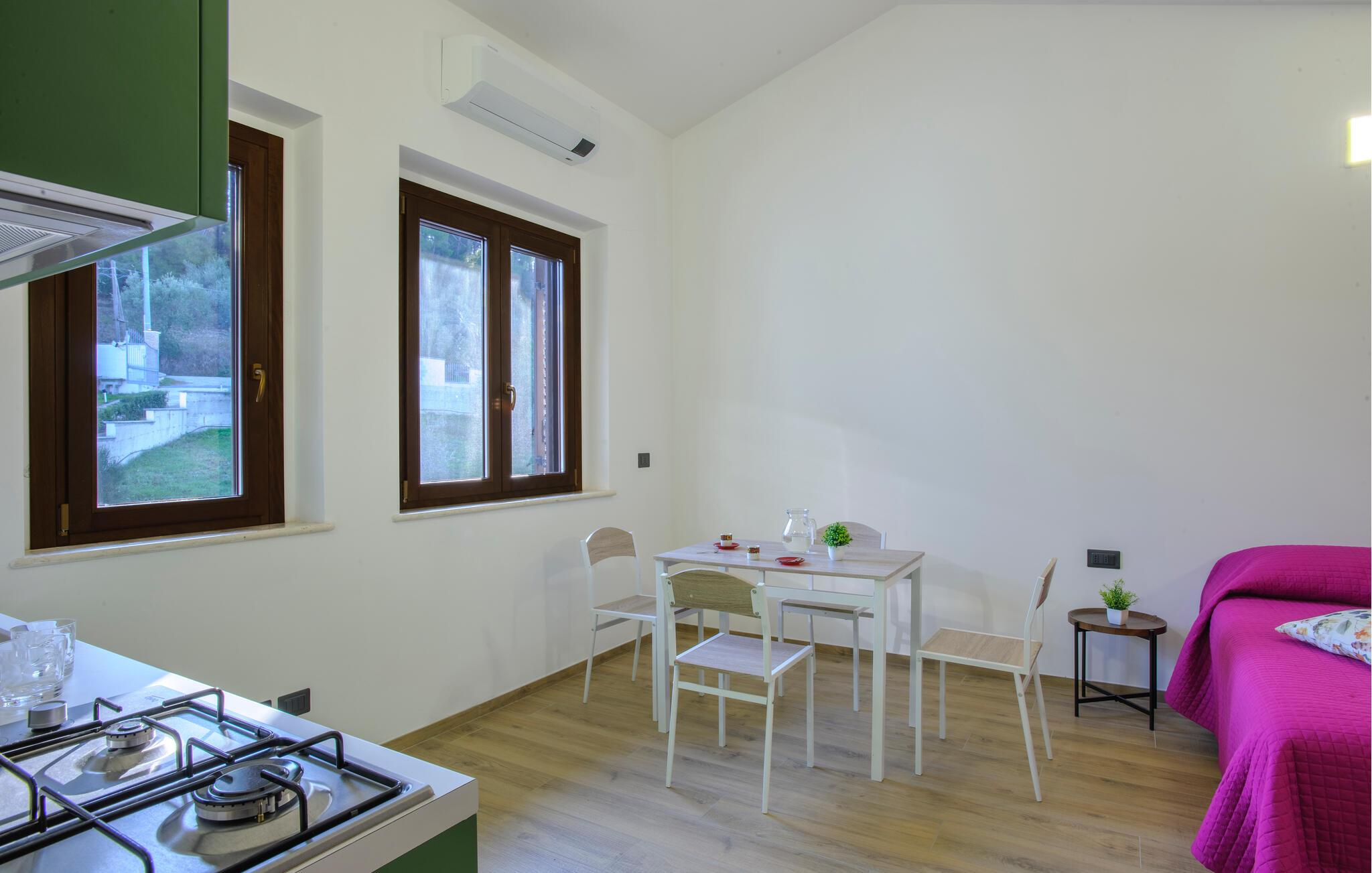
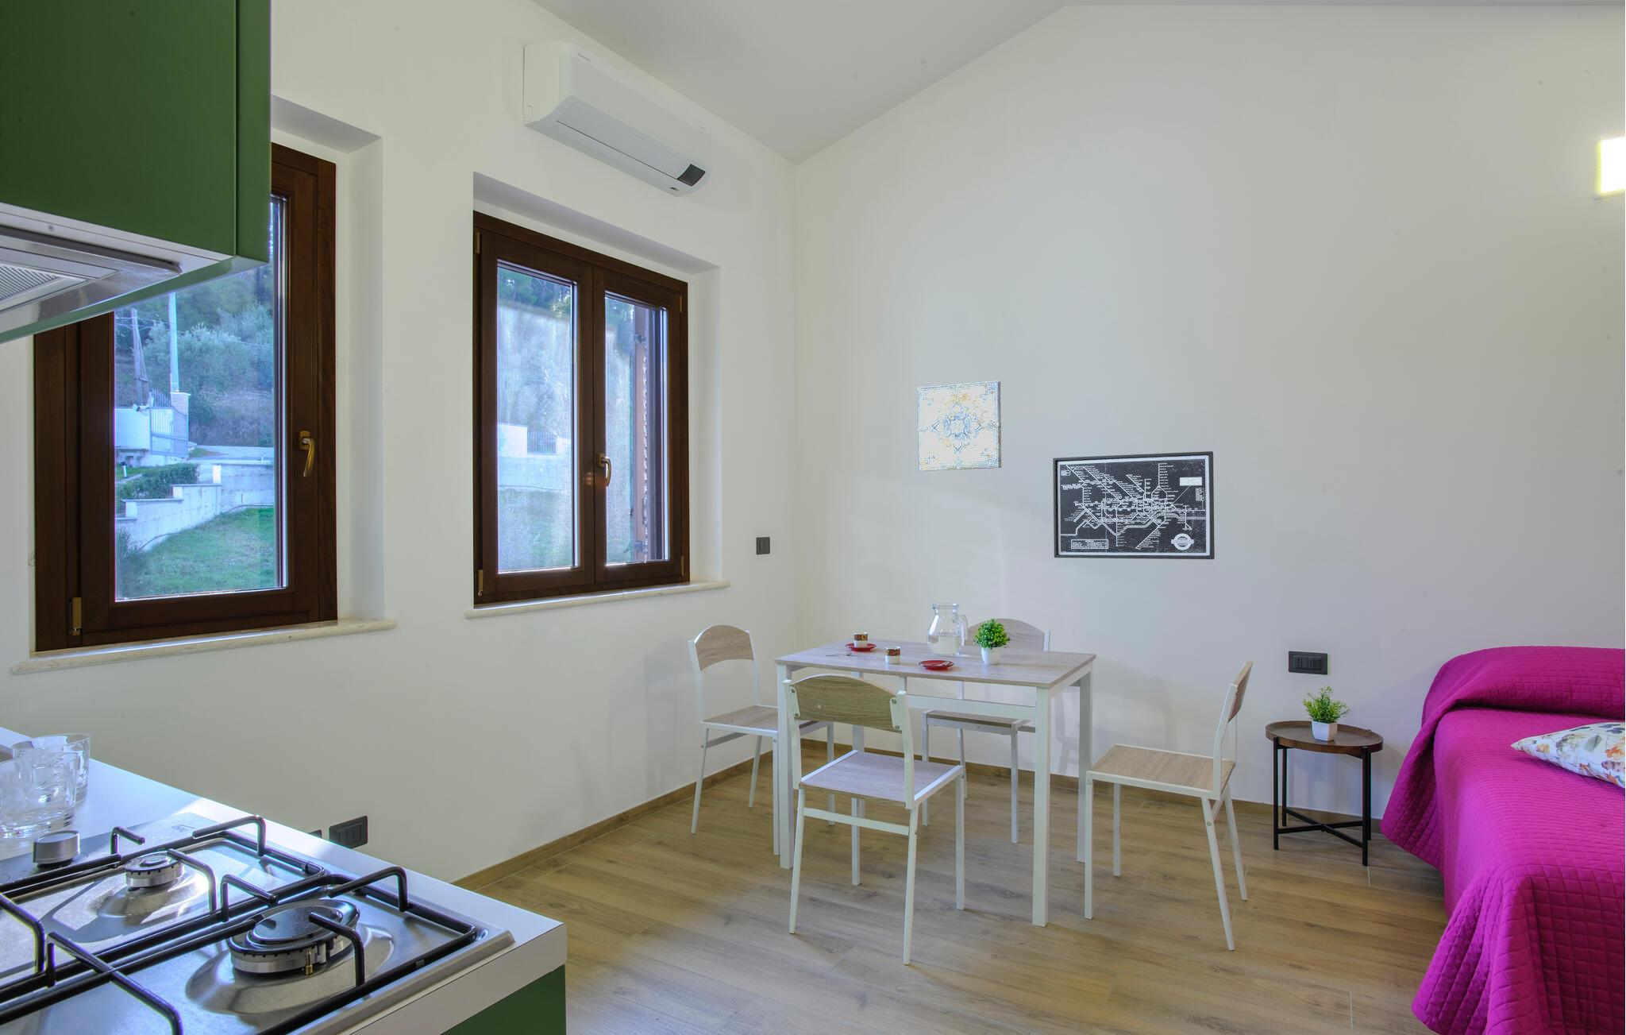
+ wall art [1052,451,1216,560]
+ wall art [917,379,1001,472]
